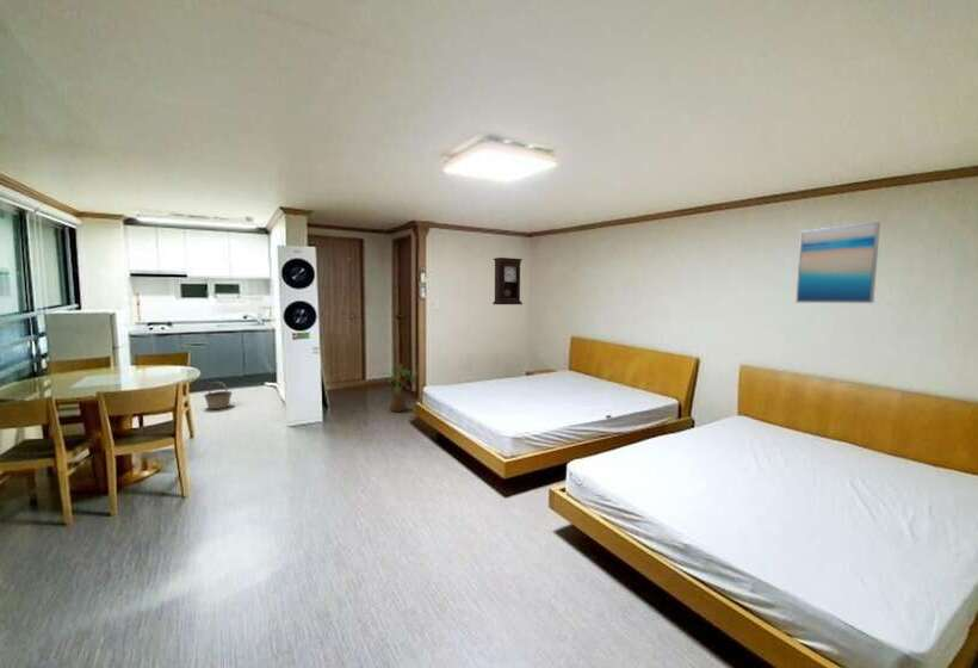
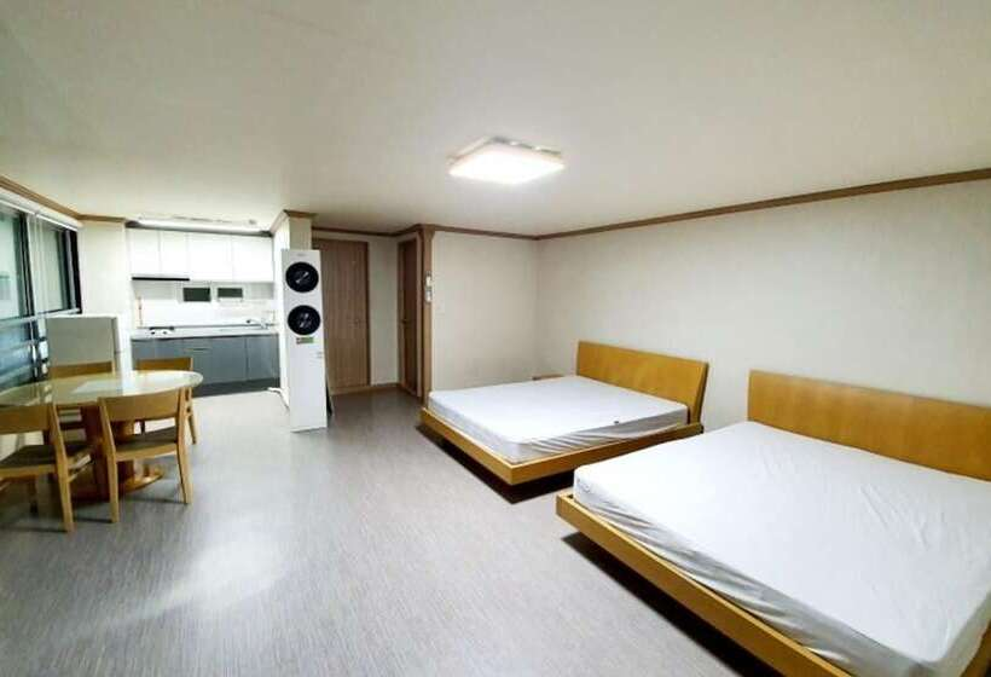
- basket [203,381,234,410]
- pendulum clock [491,256,524,305]
- wall art [794,221,881,304]
- house plant [380,363,419,413]
